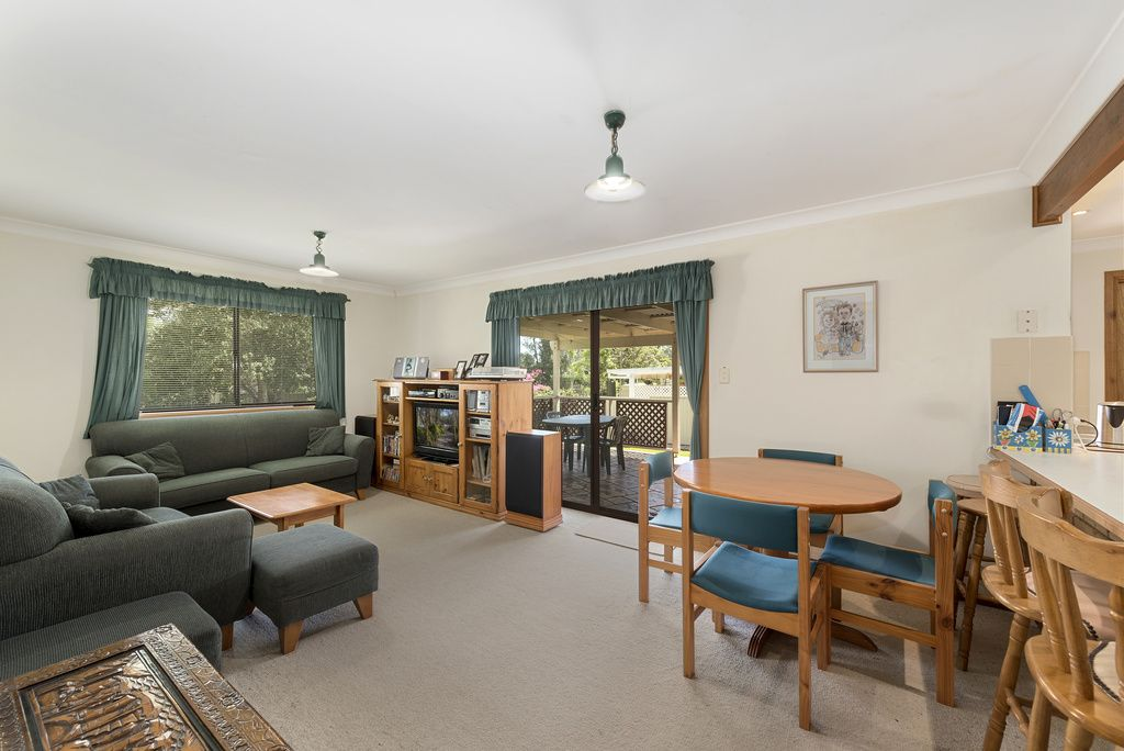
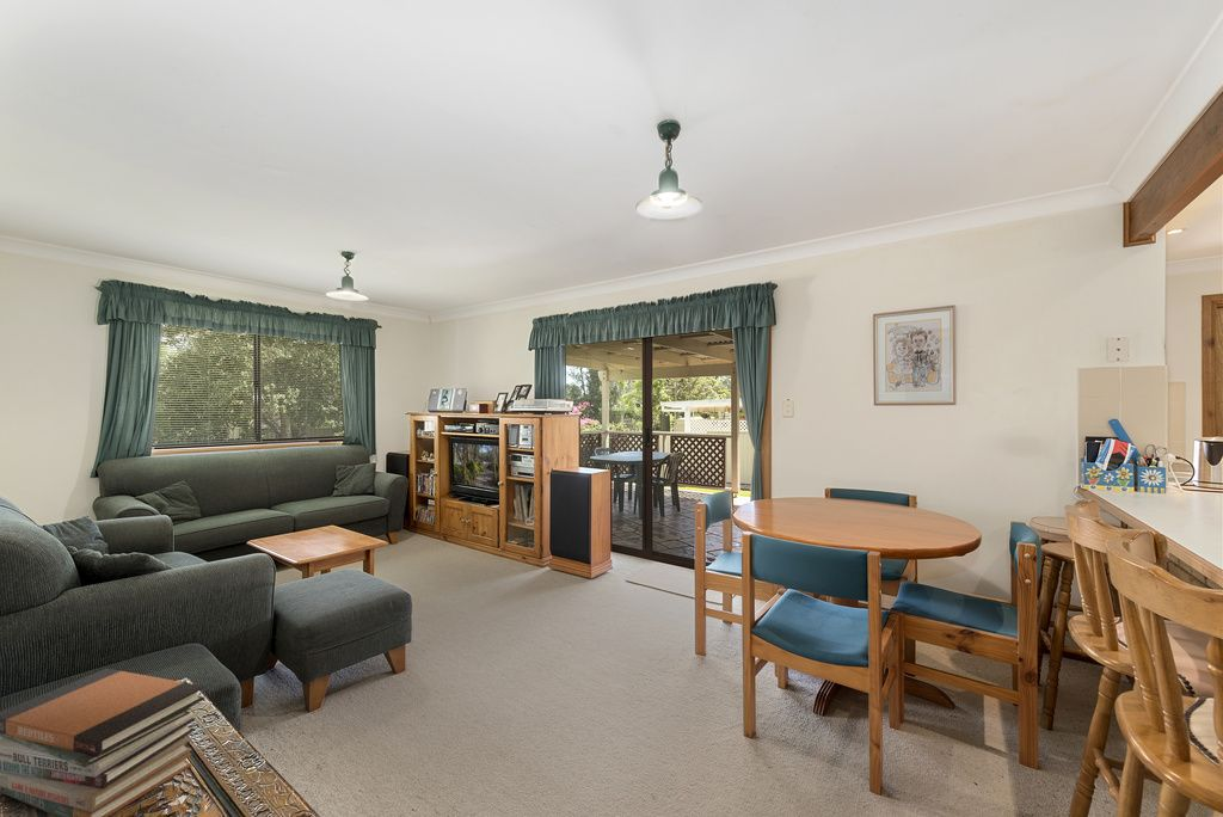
+ book stack [0,668,205,817]
